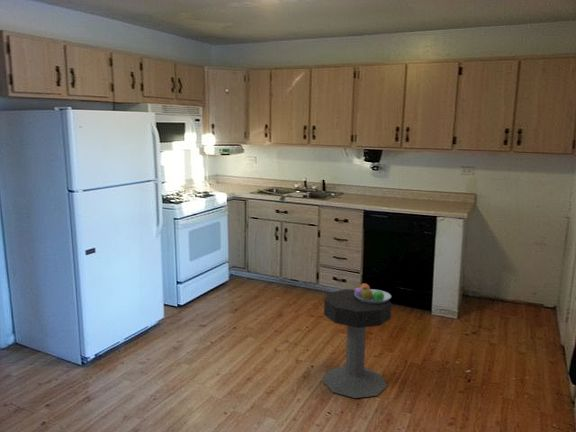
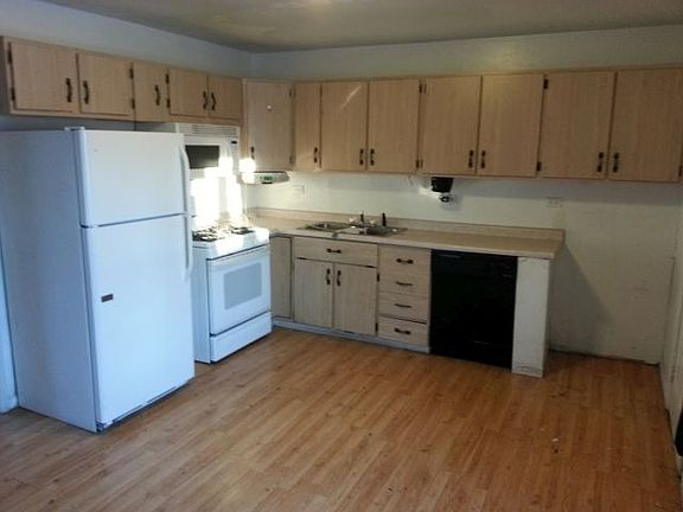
- fruit bowl [354,282,392,303]
- side table [322,288,393,399]
